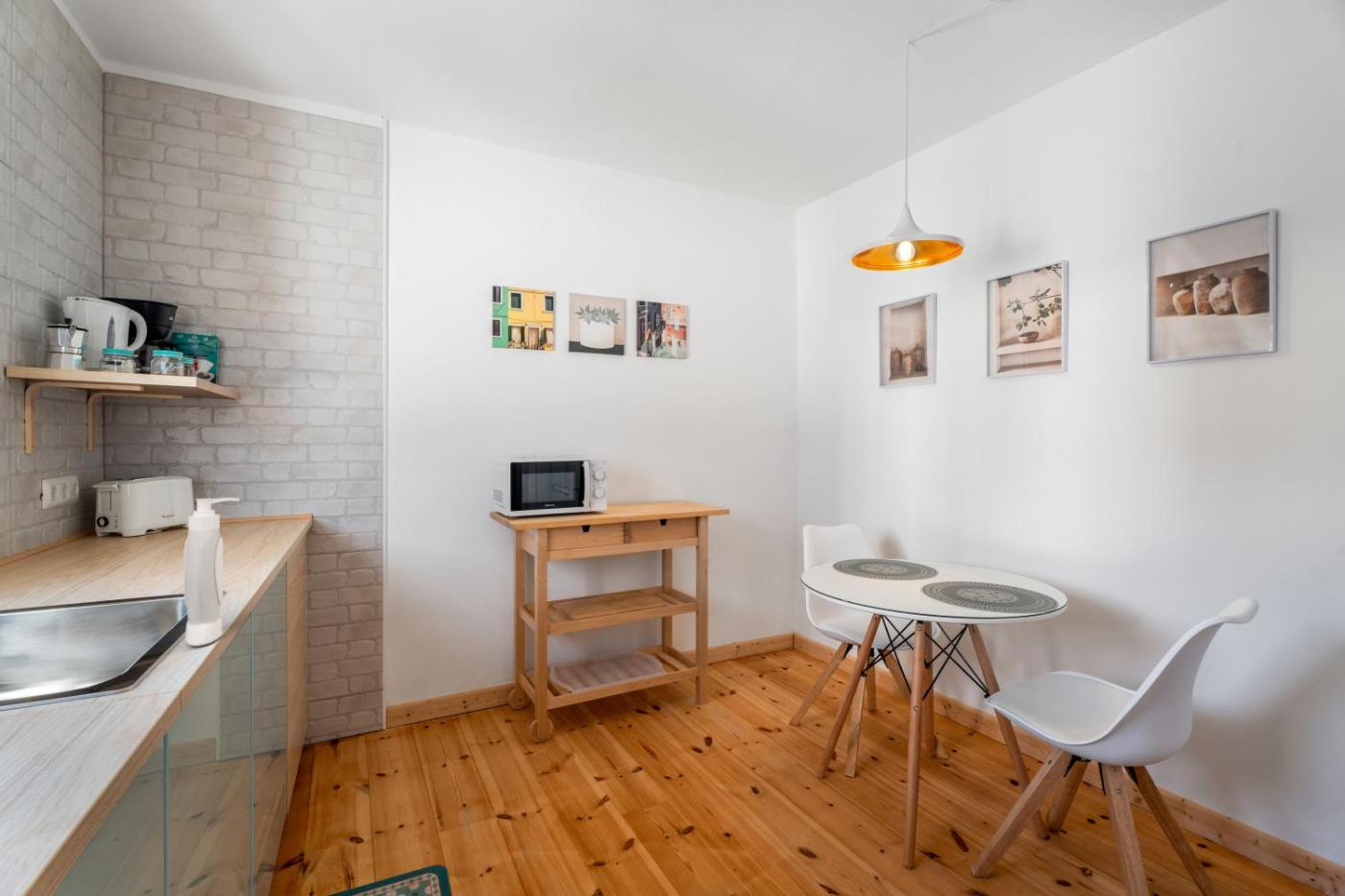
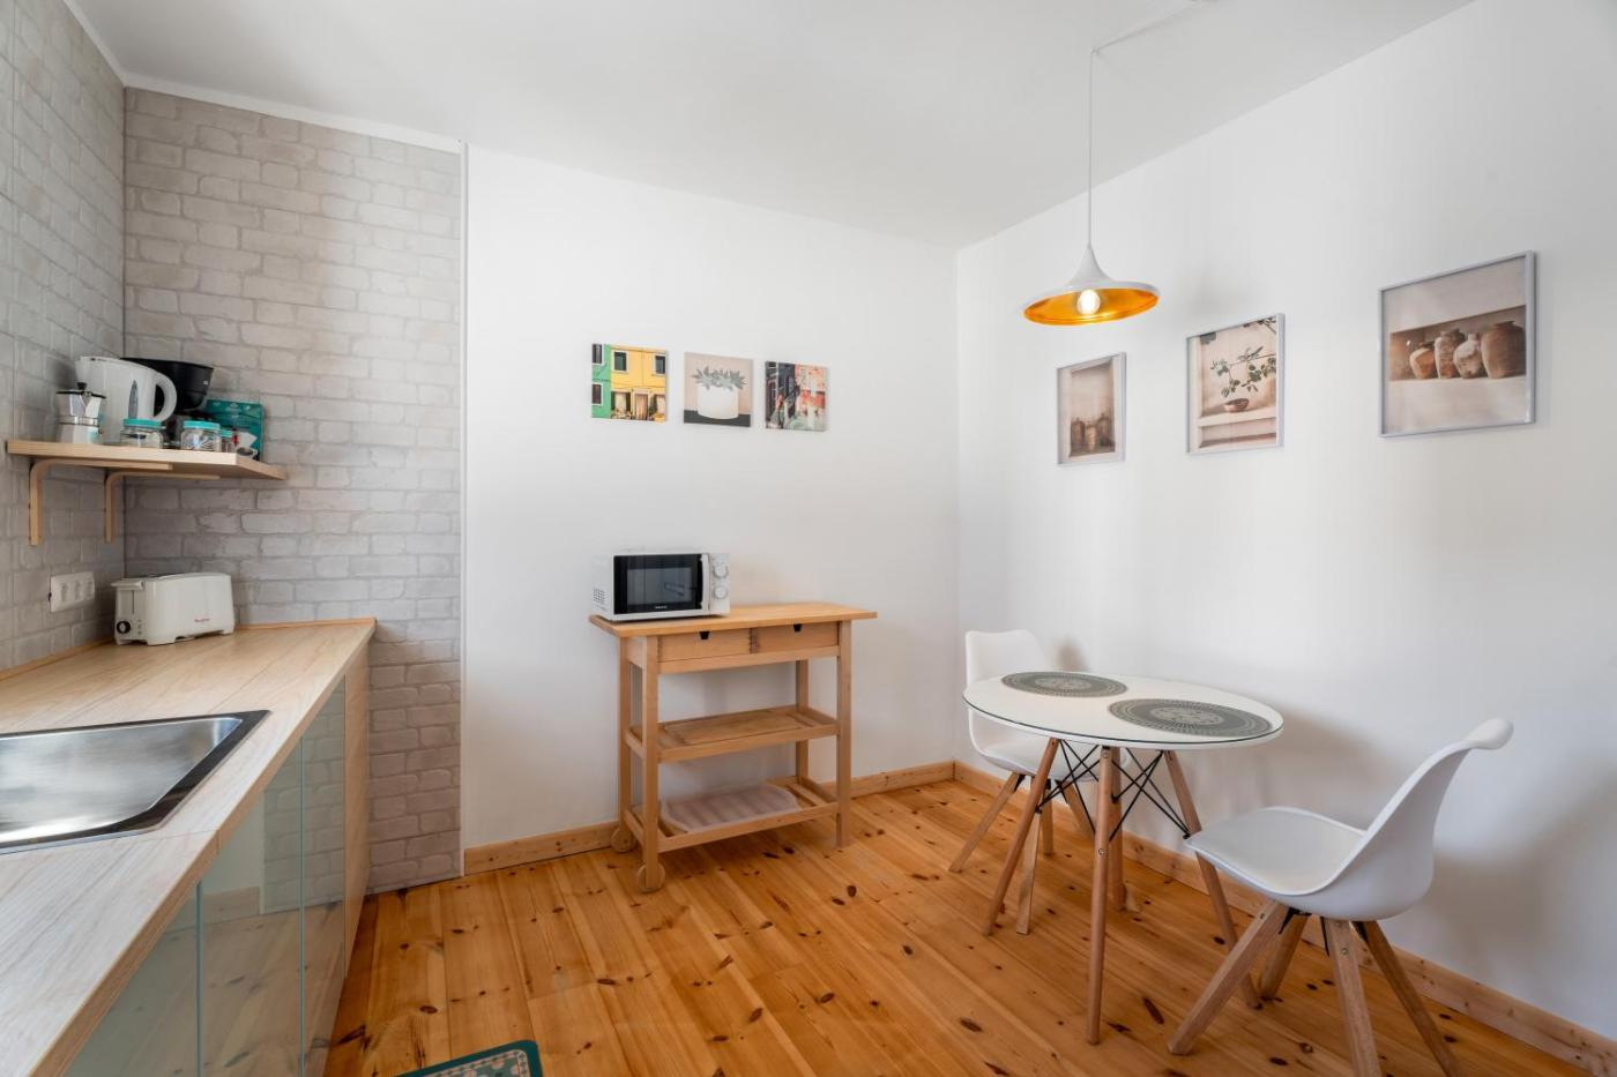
- soap bottle [183,496,240,647]
